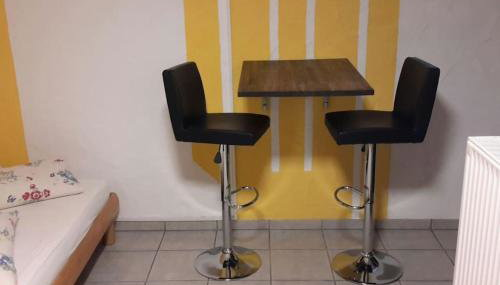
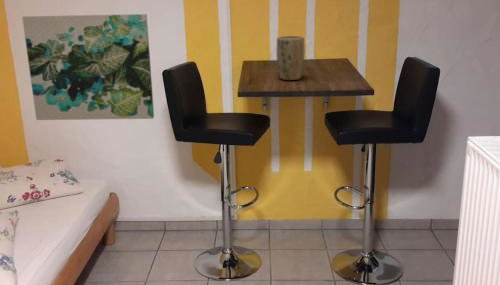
+ wall art [21,13,155,121]
+ plant pot [276,35,306,81]
